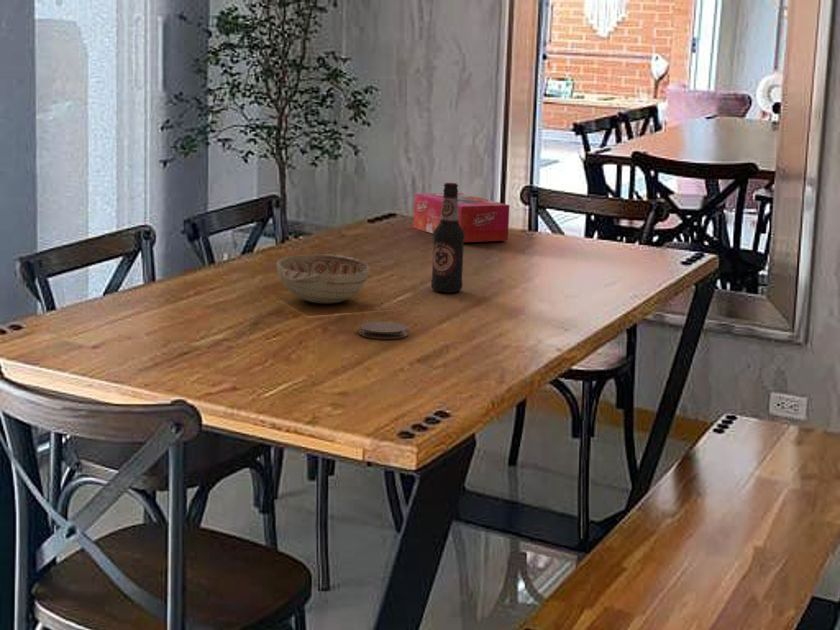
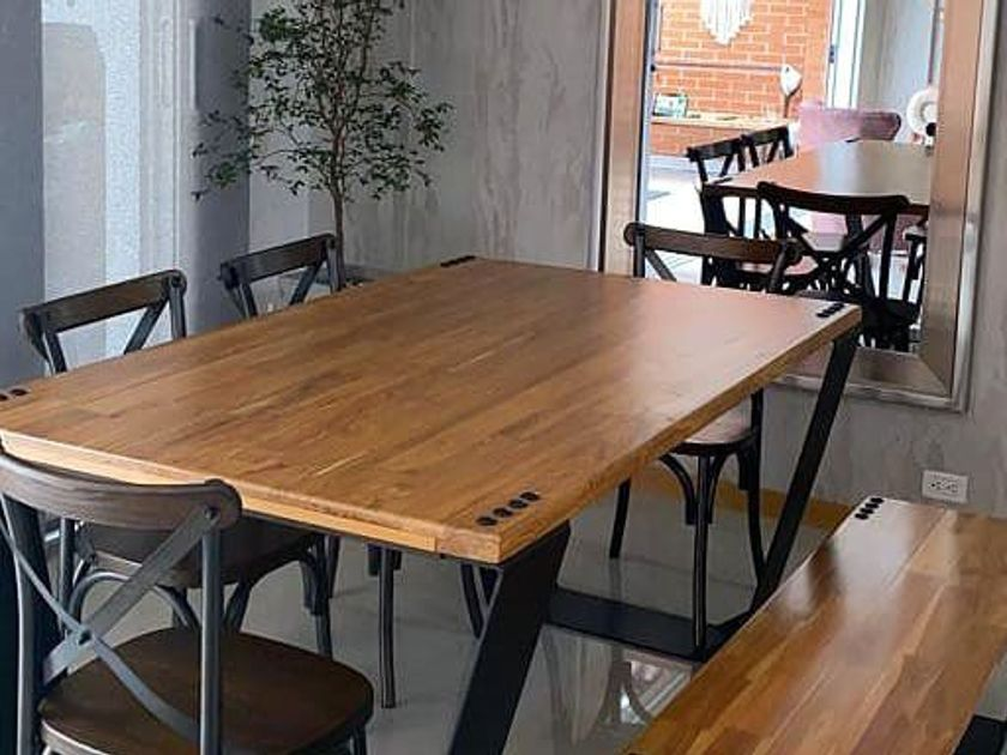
- tissue box [413,192,511,243]
- bottle [430,182,465,294]
- coaster [358,320,409,340]
- decorative bowl [275,253,371,305]
